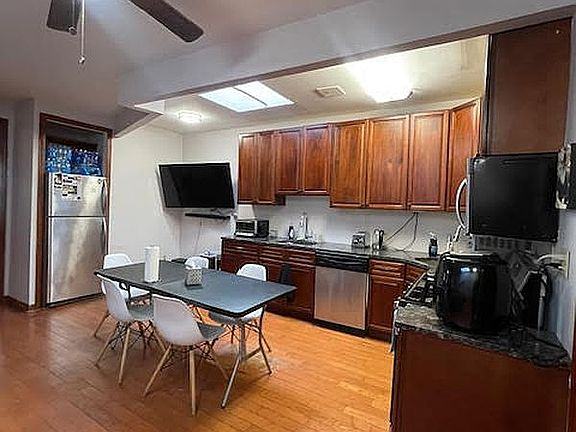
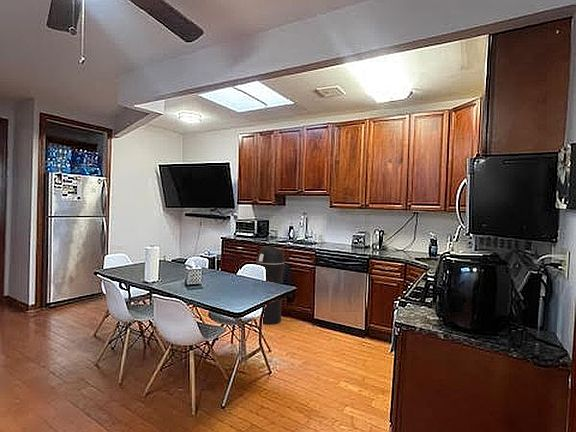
+ trash can [256,245,286,325]
